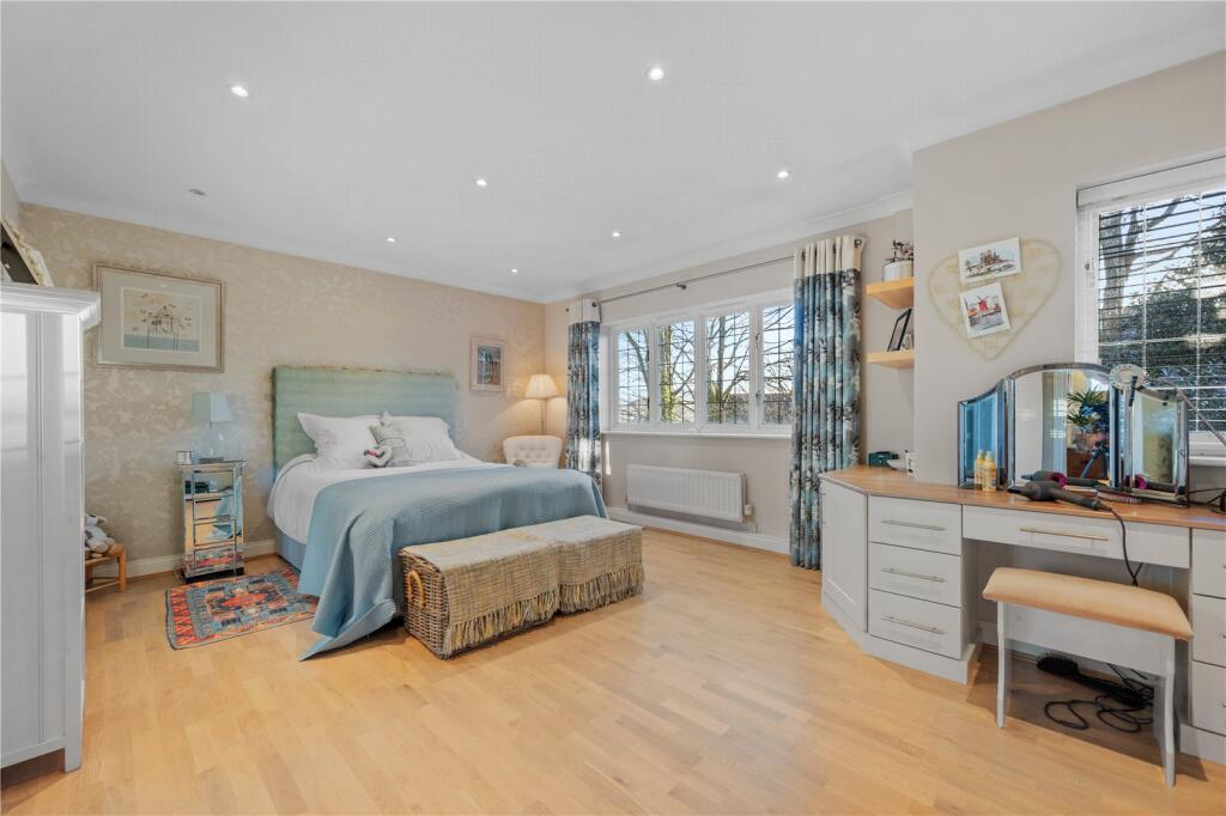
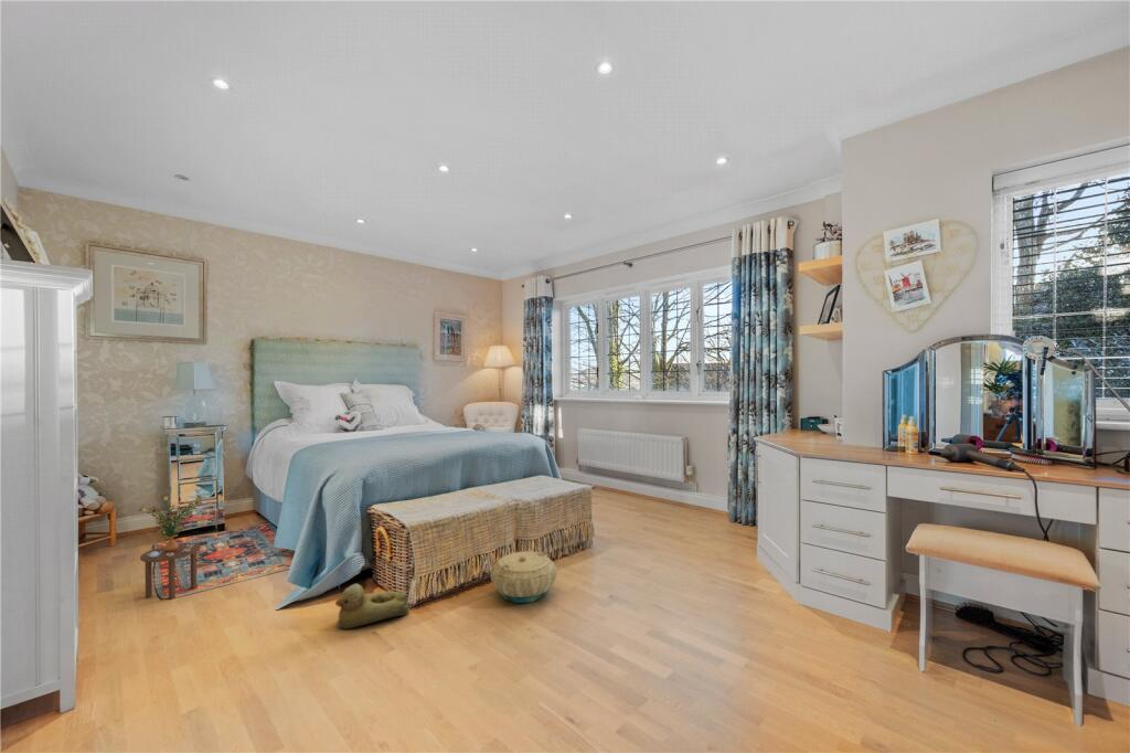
+ side table [137,494,203,601]
+ basket [490,550,558,604]
+ rubber duck [334,583,411,630]
